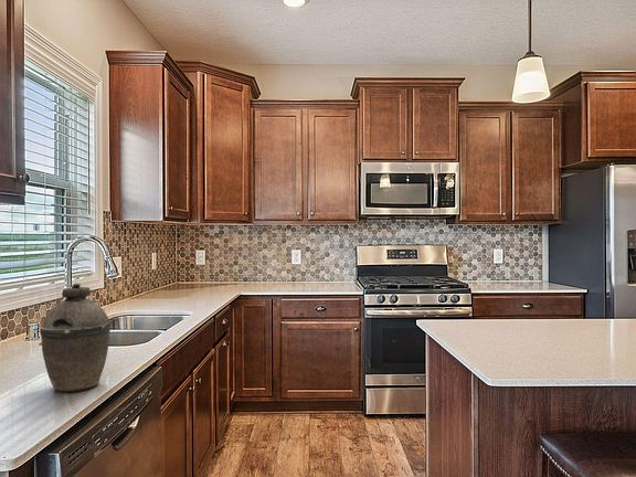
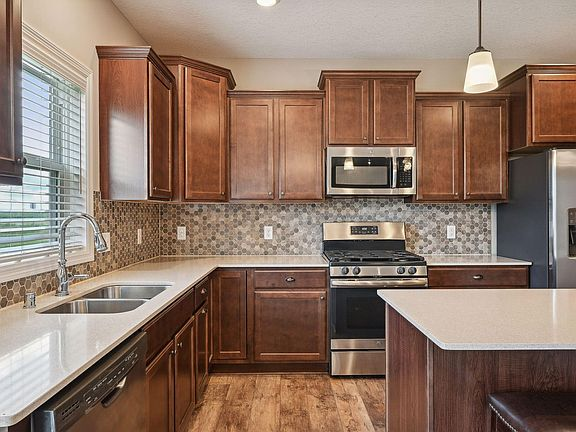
- kettle [39,282,113,393]
